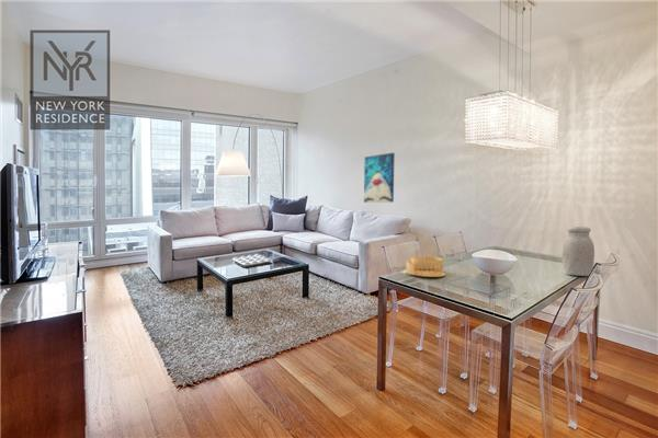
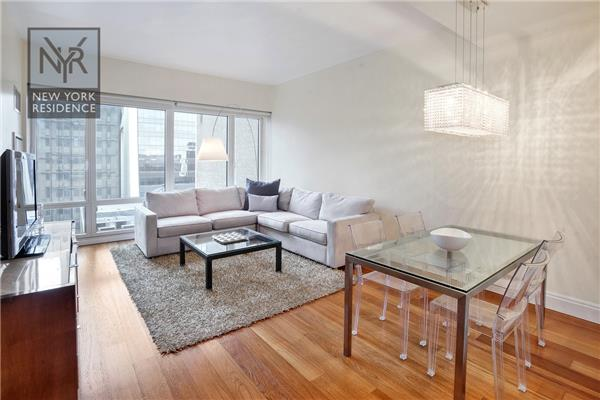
- architectural model [406,255,446,278]
- wall art [363,152,396,204]
- jar [561,226,595,277]
